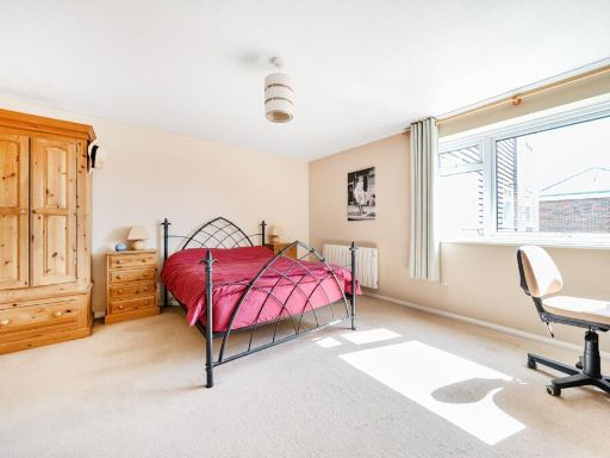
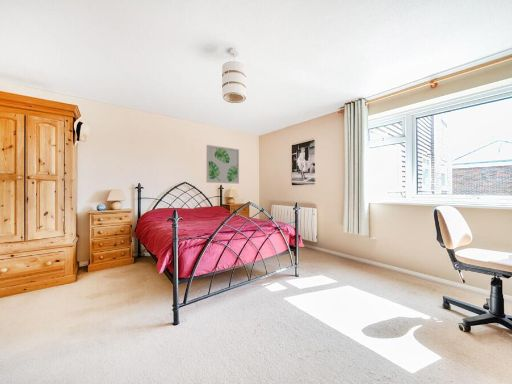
+ wall art [206,144,240,185]
